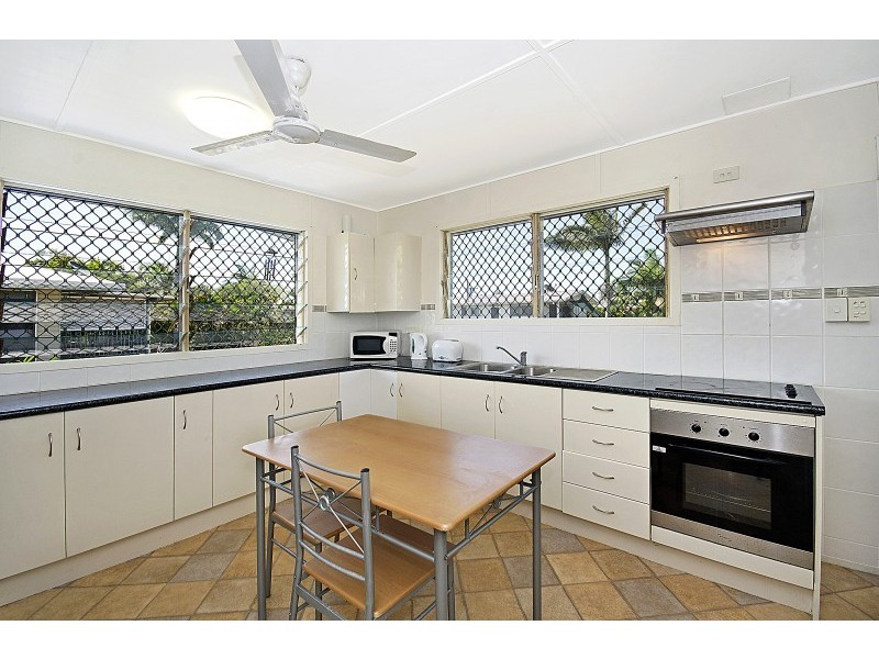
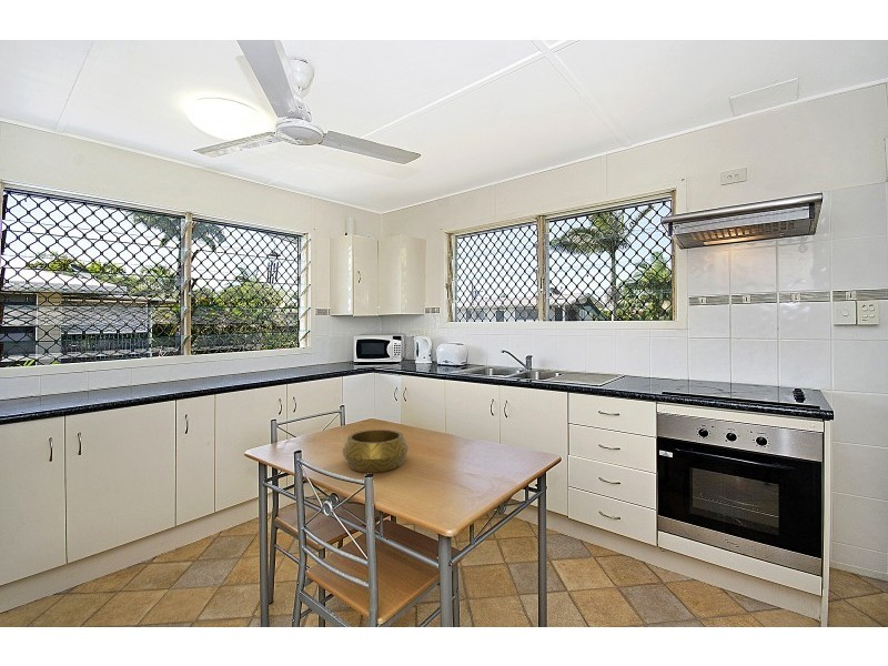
+ decorative bowl [341,428,410,473]
